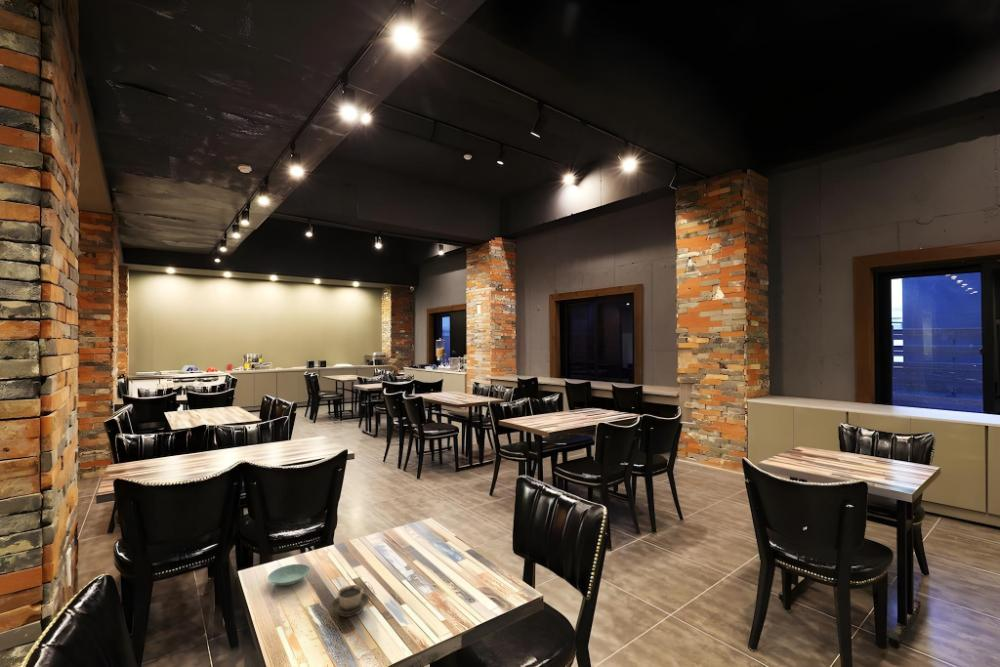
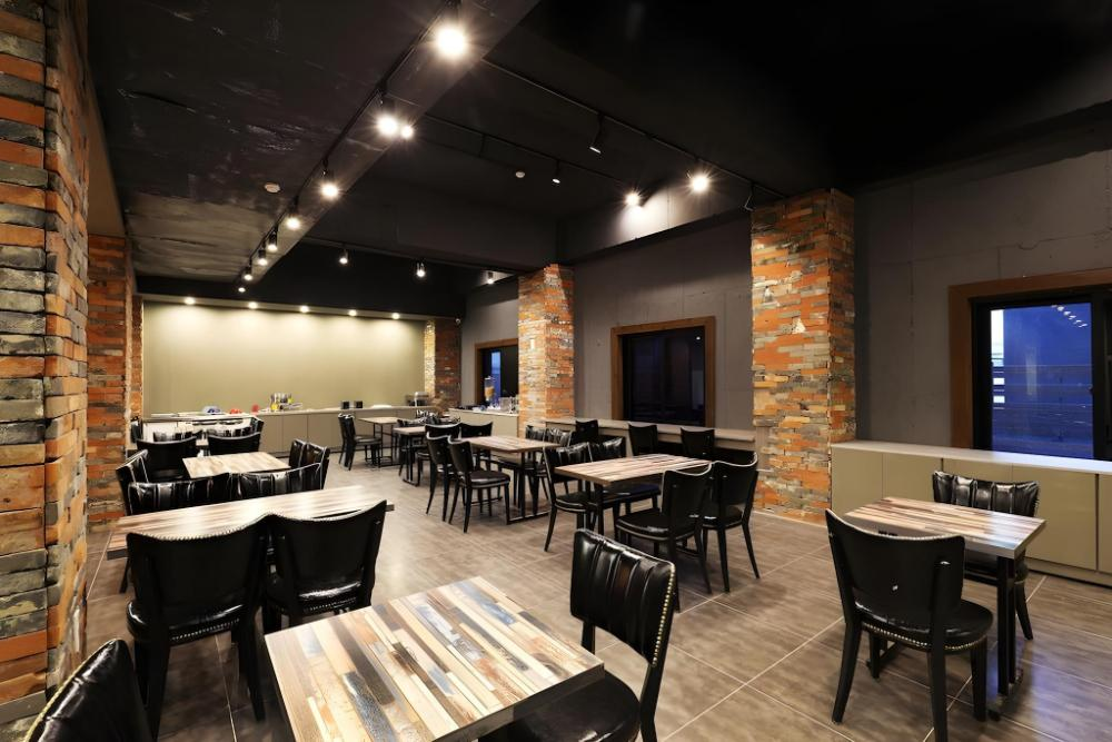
- saucer [267,563,311,587]
- cup [330,584,370,618]
